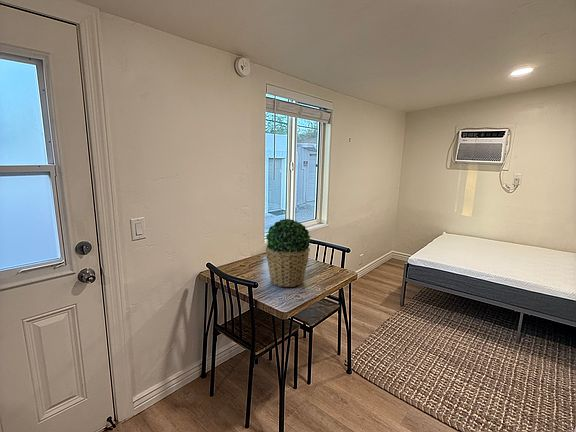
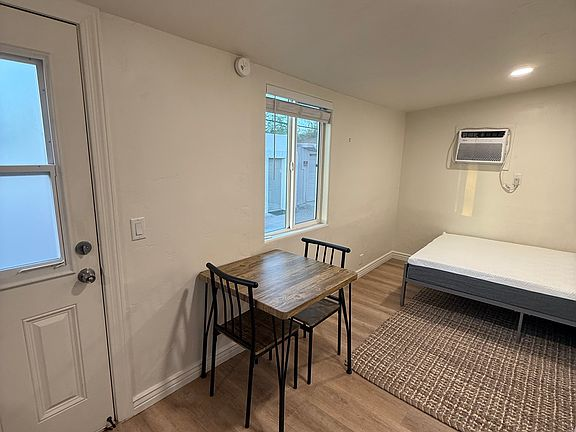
- potted plant [265,218,312,288]
